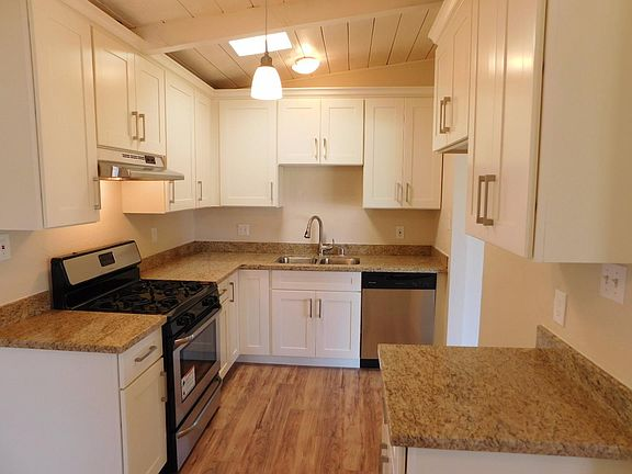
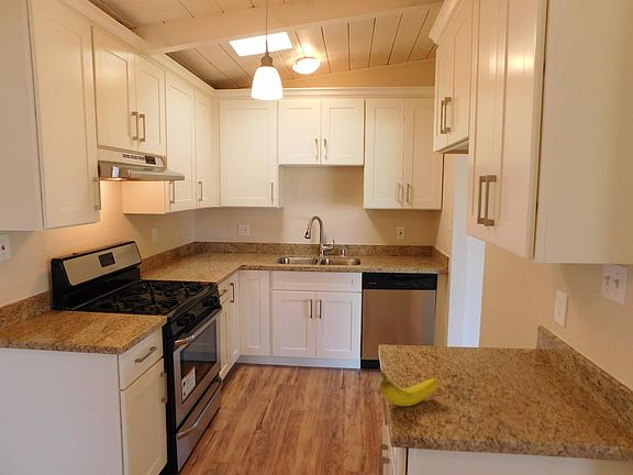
+ fruit [378,371,438,407]
